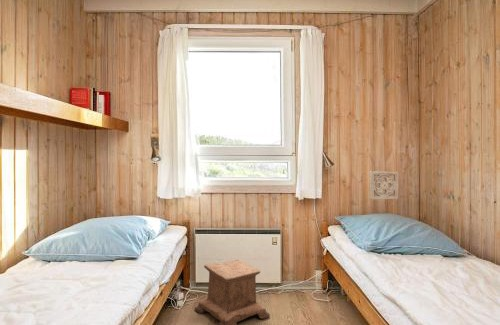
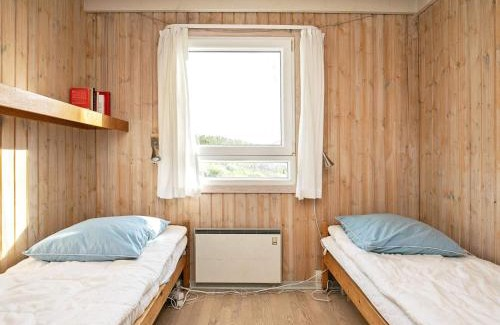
- stool [194,259,271,325]
- wall ornament [369,170,399,201]
